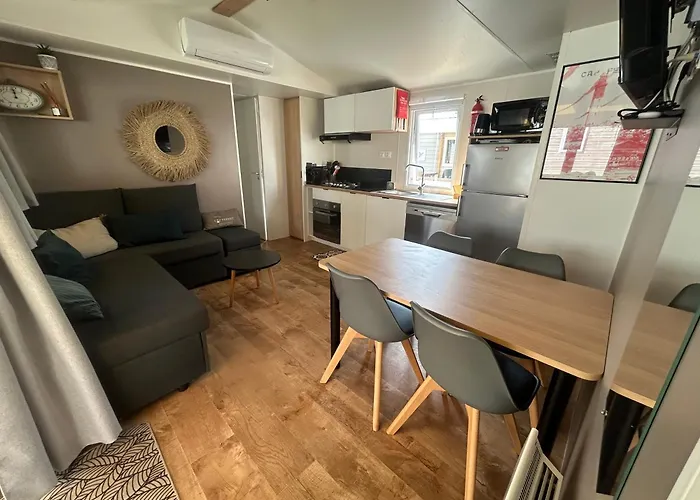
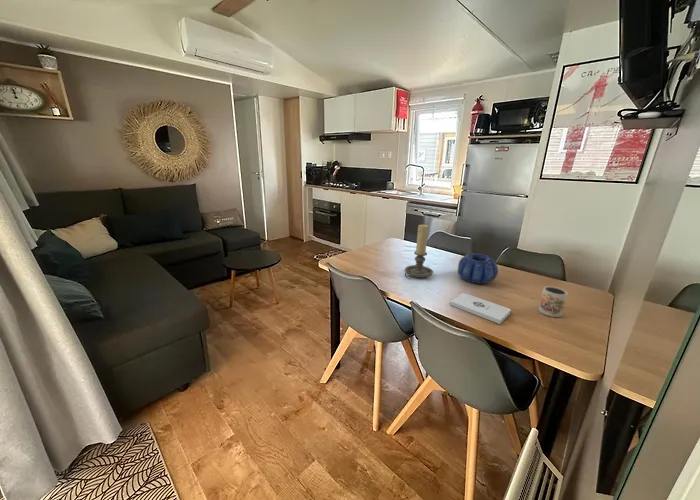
+ notepad [449,292,512,325]
+ candle holder [404,223,434,279]
+ decorative bowl [457,253,499,285]
+ mug [537,285,569,318]
